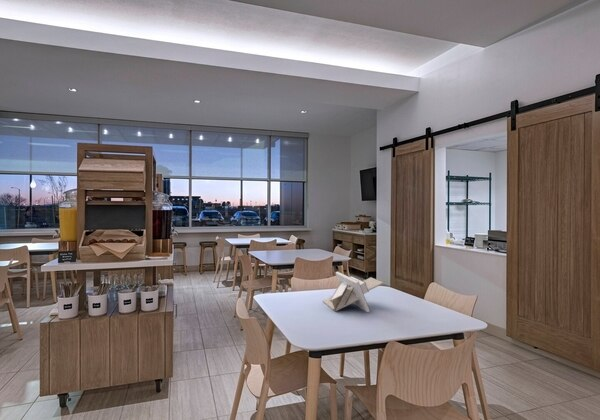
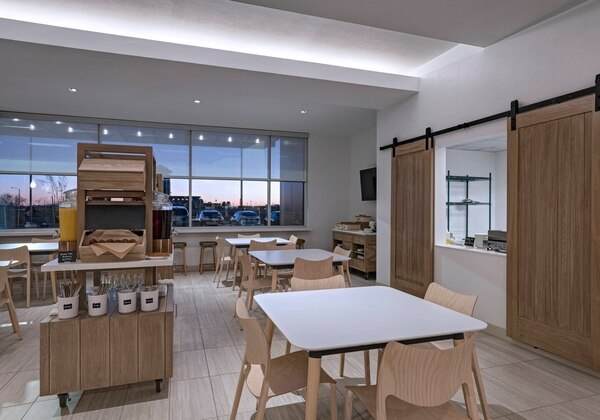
- architectural model [322,271,385,313]
